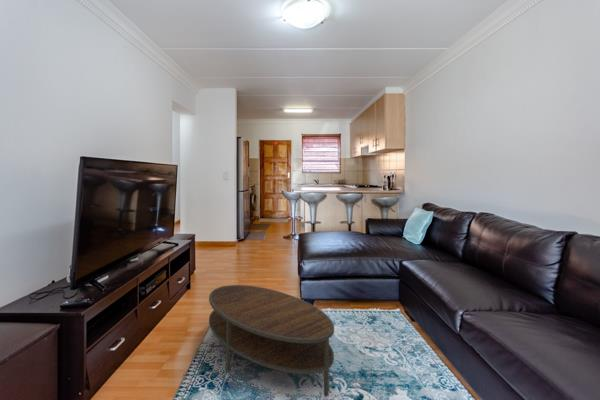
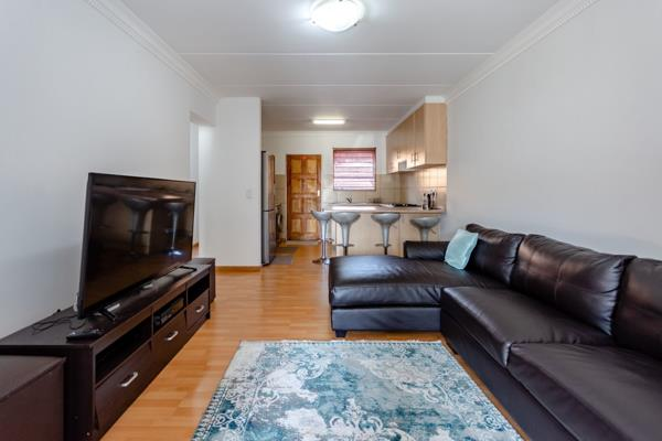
- coffee table [208,284,335,398]
